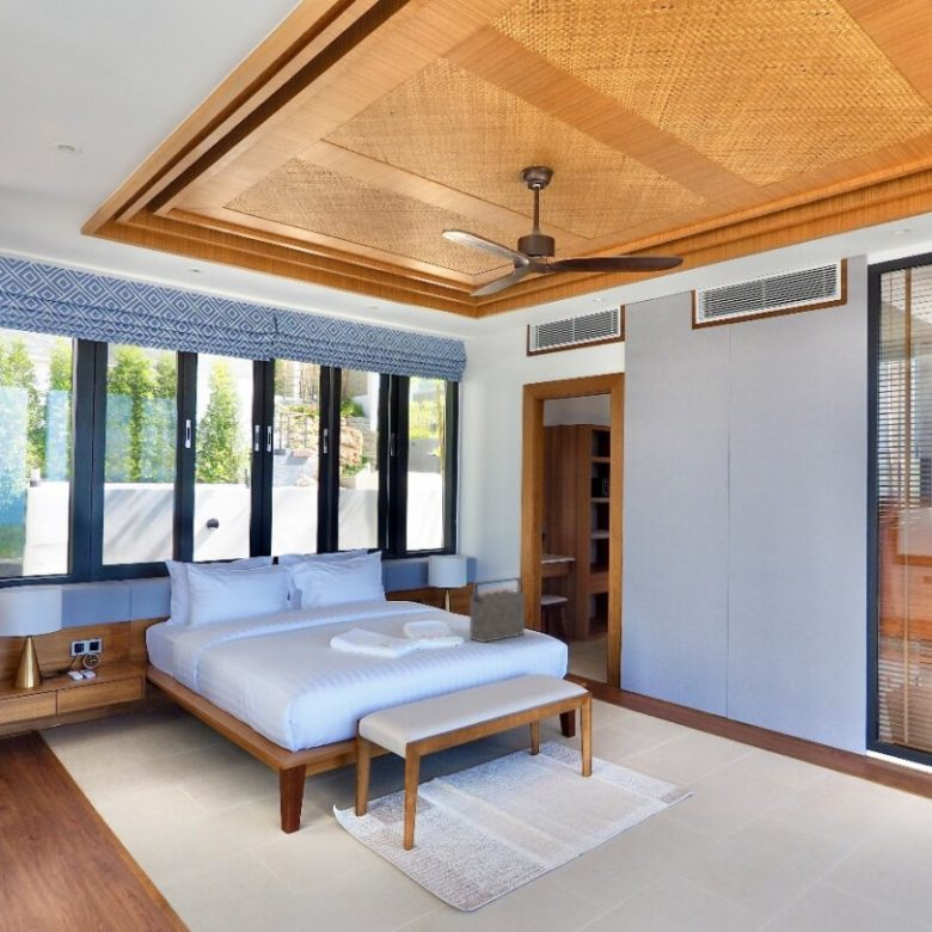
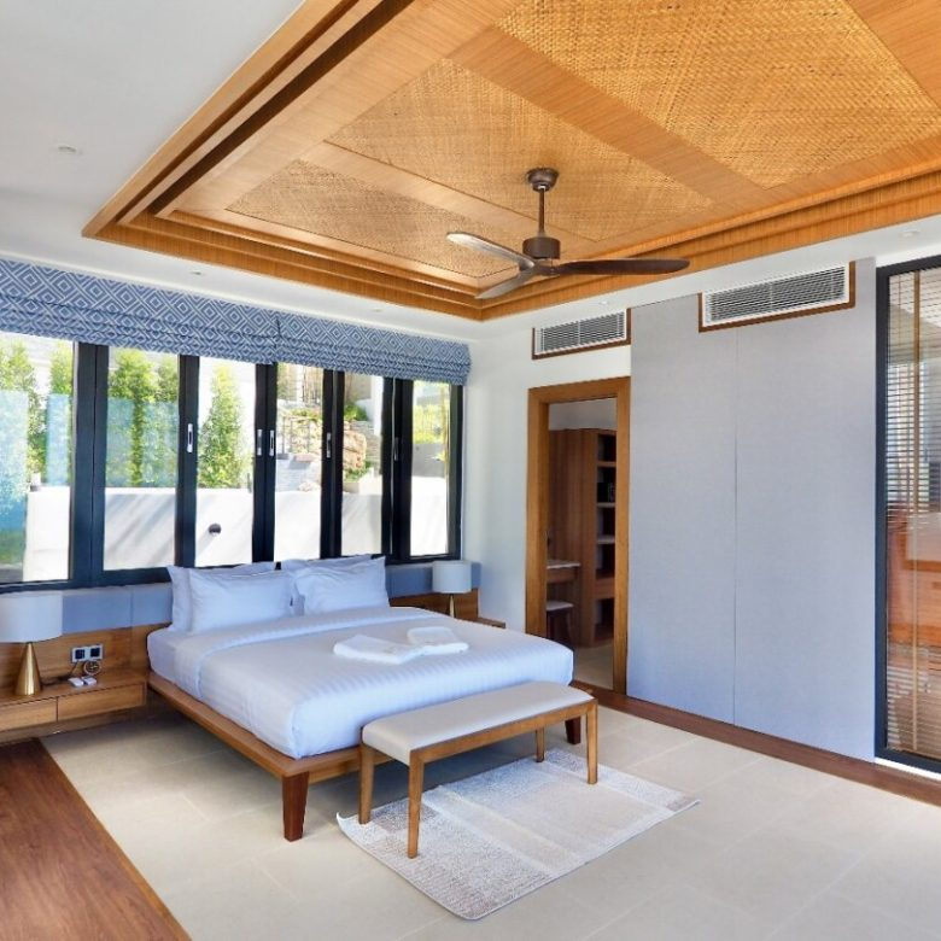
- handbag [468,576,526,644]
